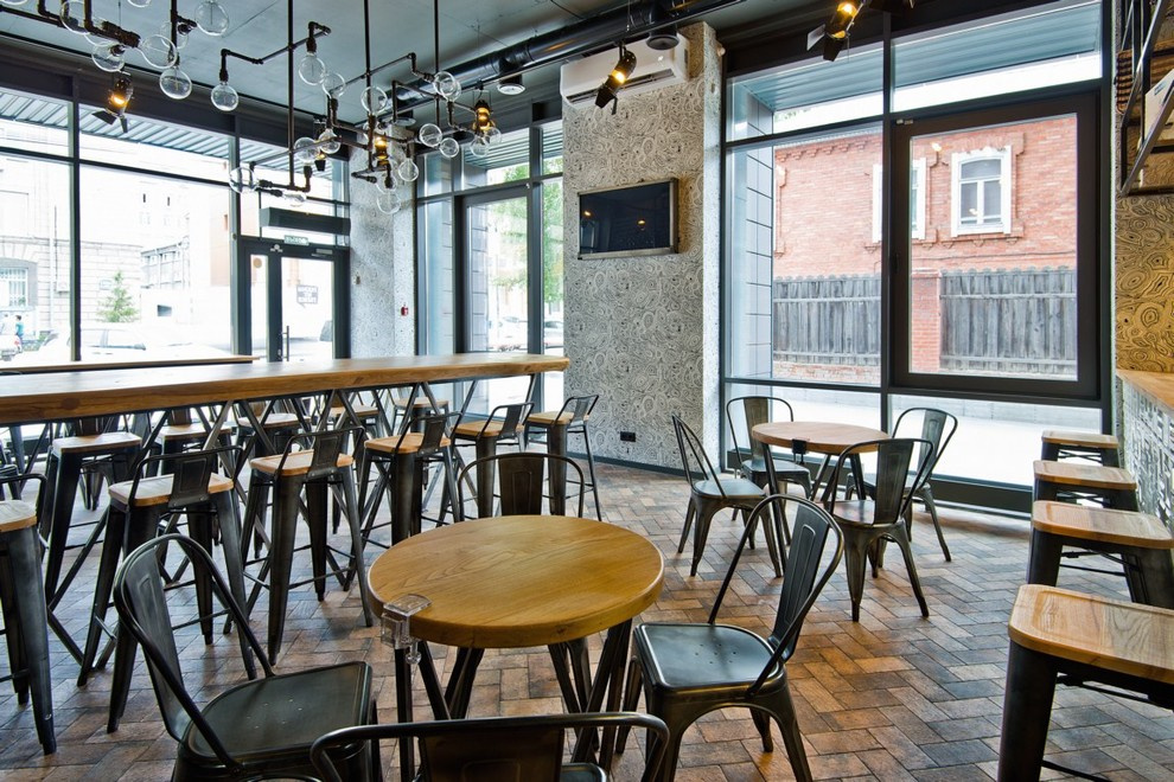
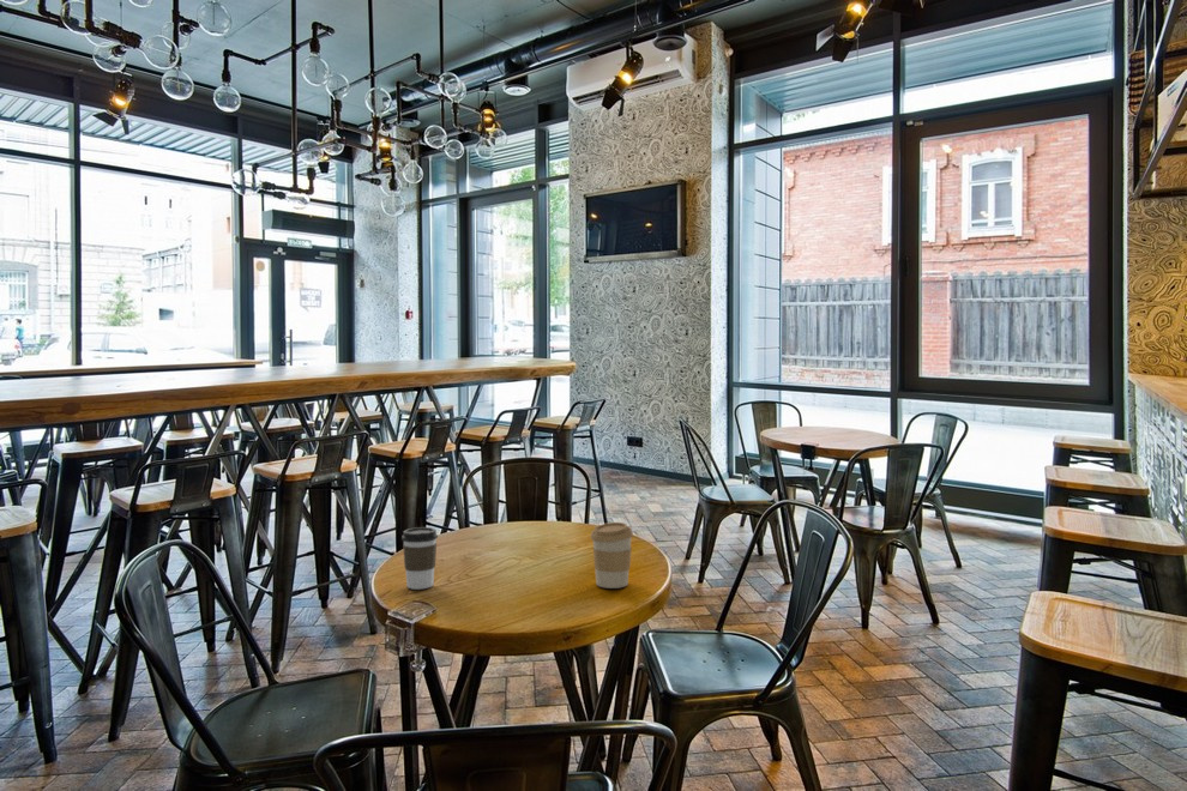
+ coffee cup [400,526,439,591]
+ coffee cup [590,521,634,590]
